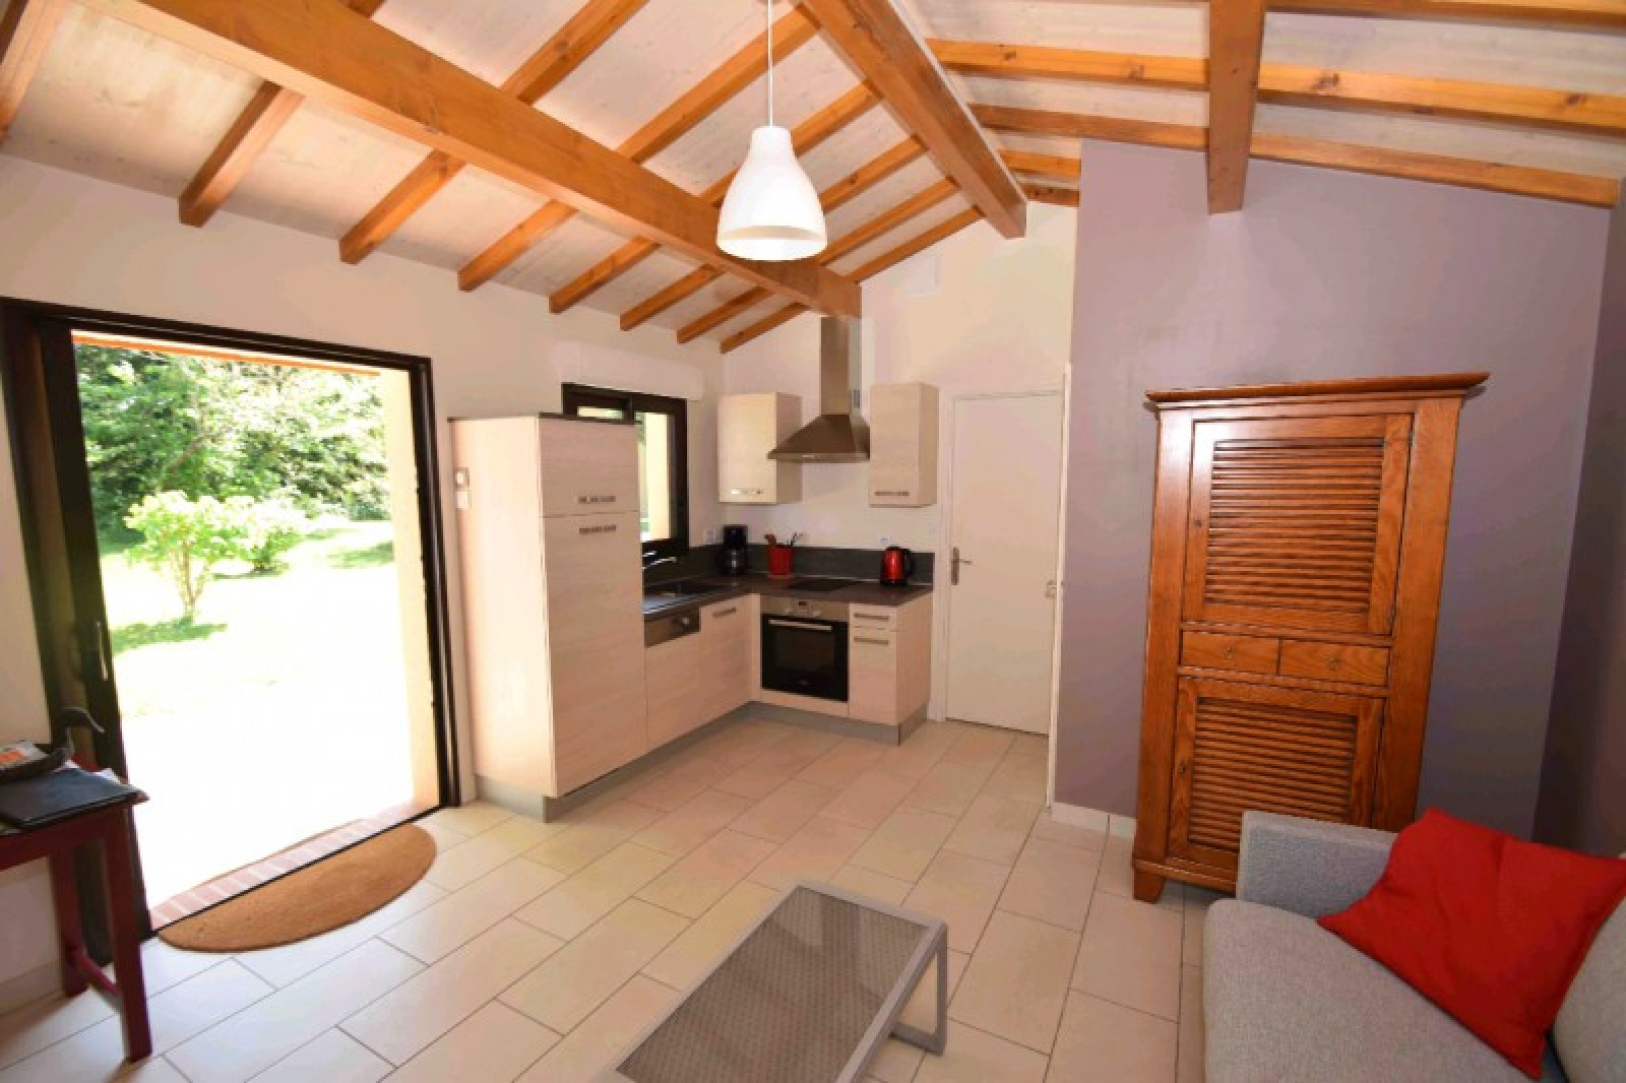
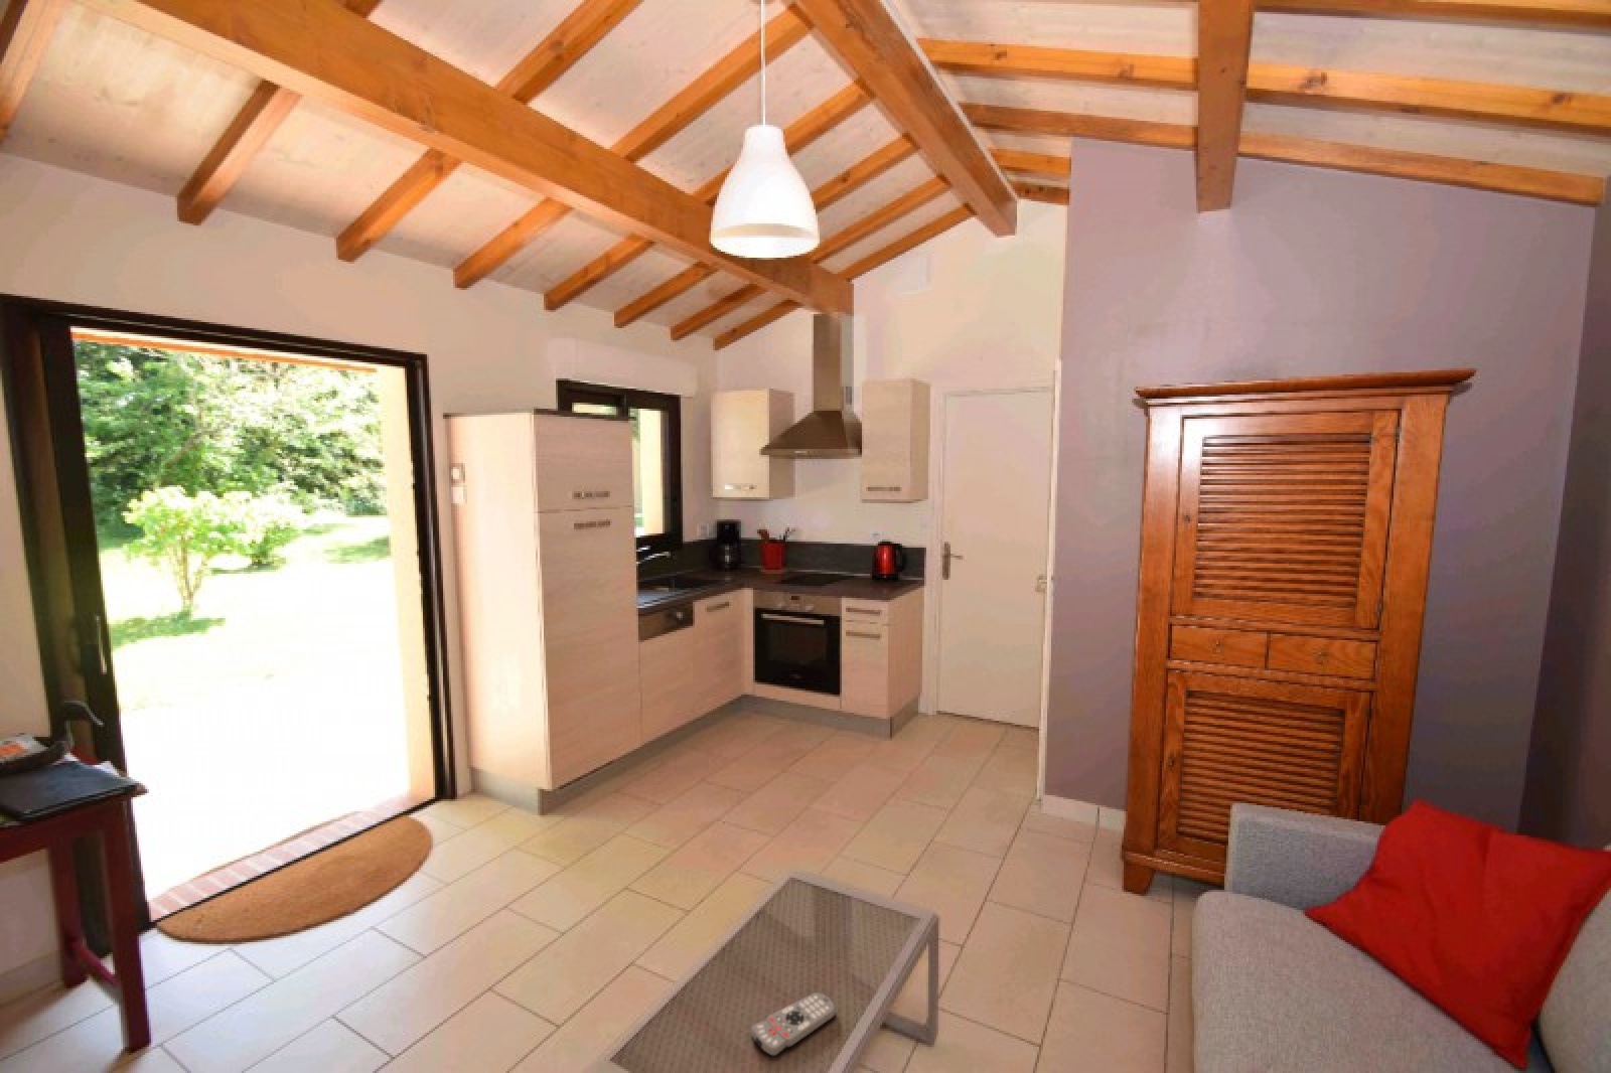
+ remote control [750,992,837,1057]
